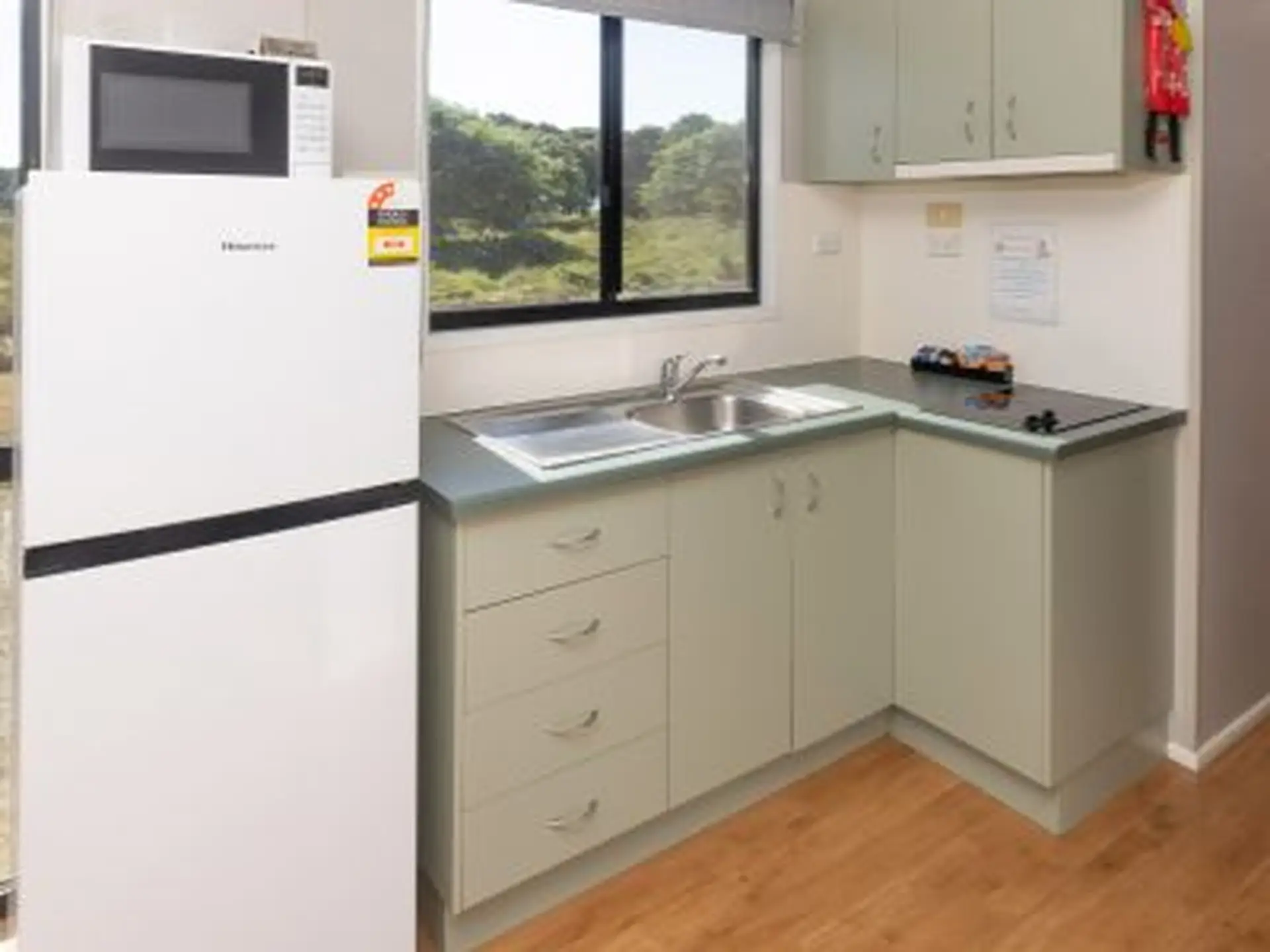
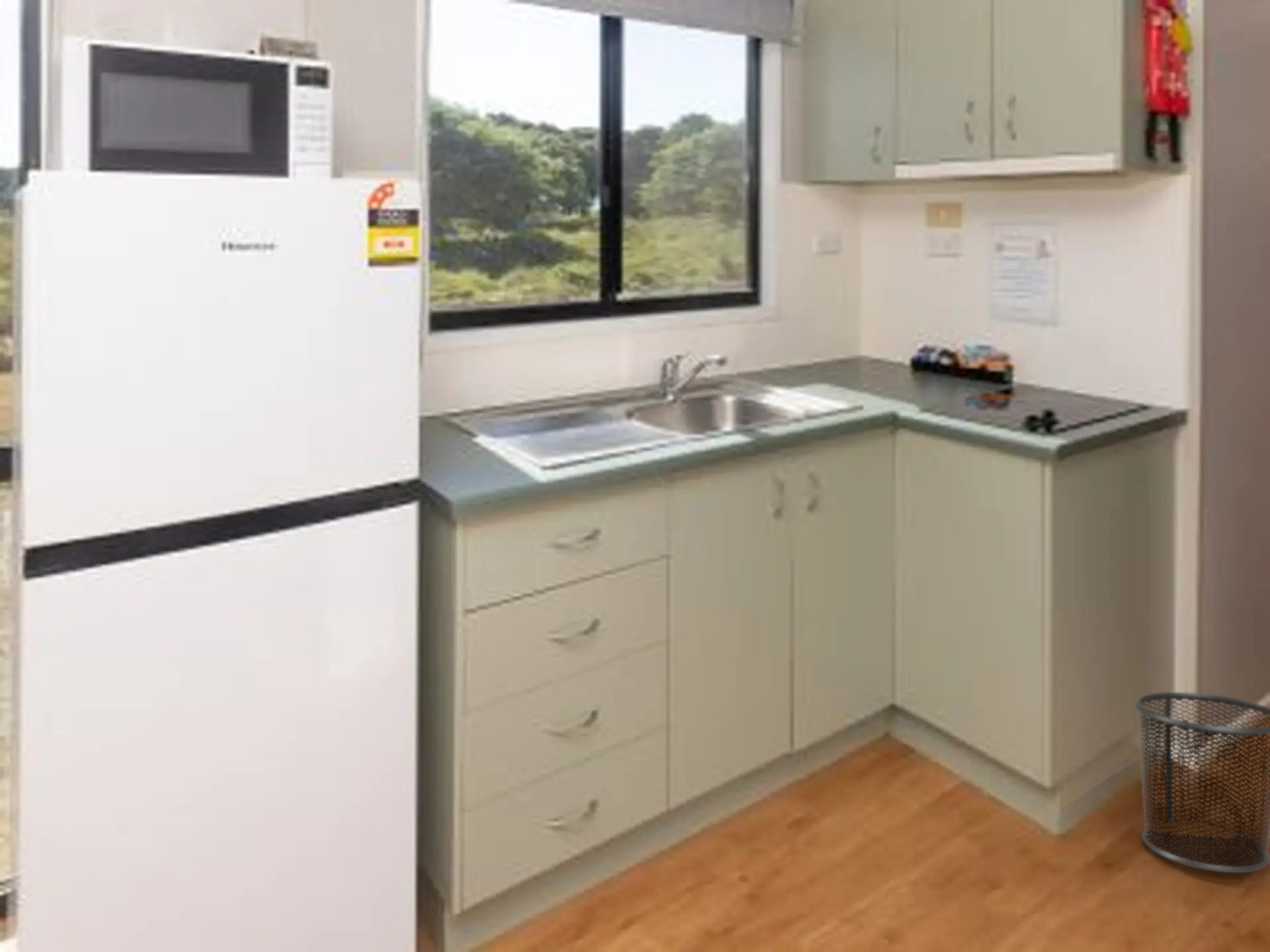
+ waste bin [1134,692,1270,873]
